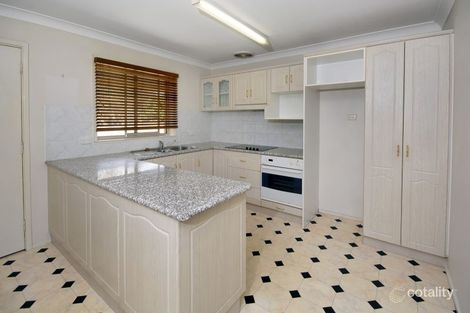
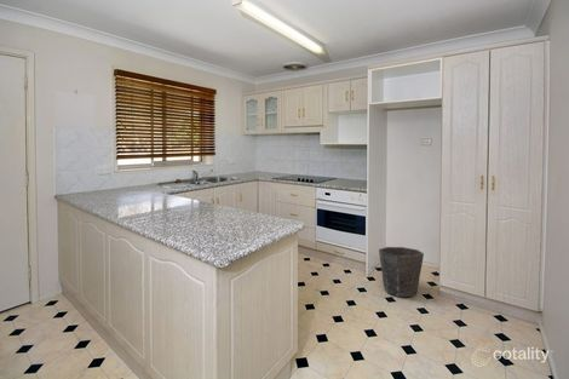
+ waste bin [378,246,425,298]
